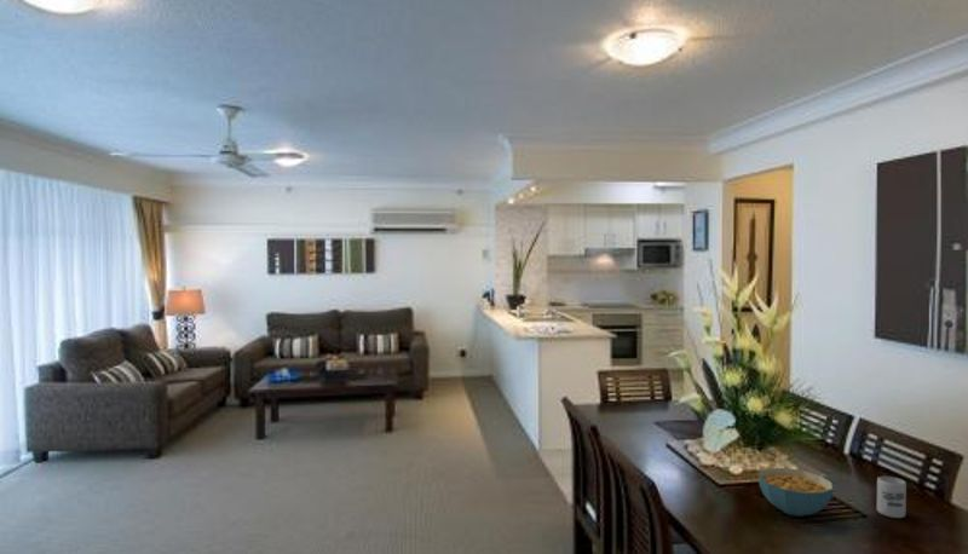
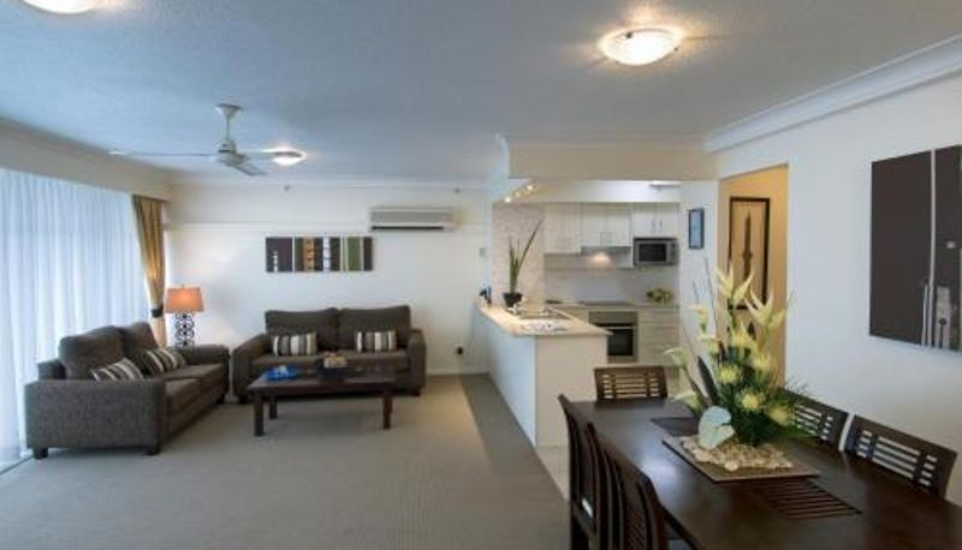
- cup [876,475,908,519]
- cereal bowl [757,467,835,518]
